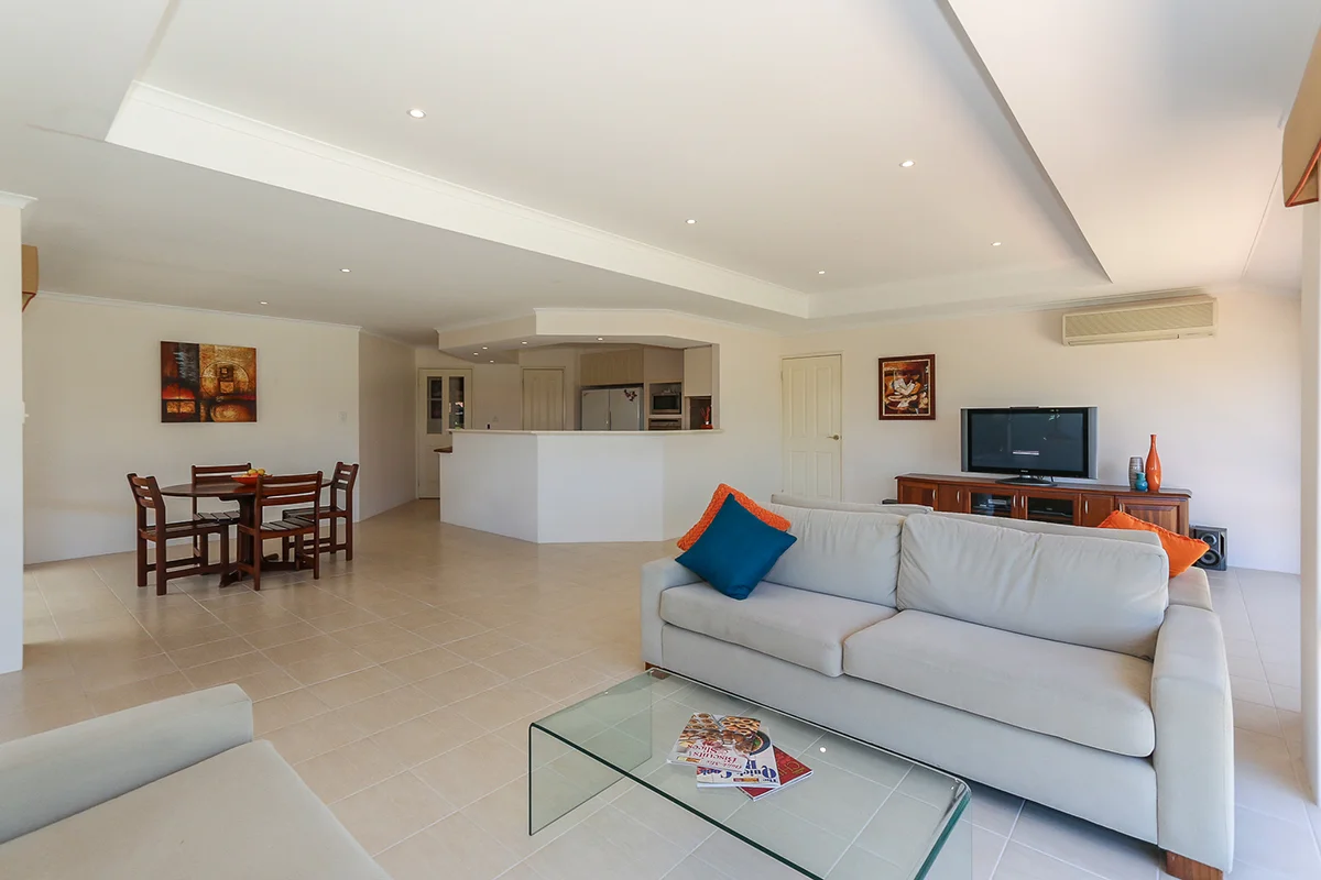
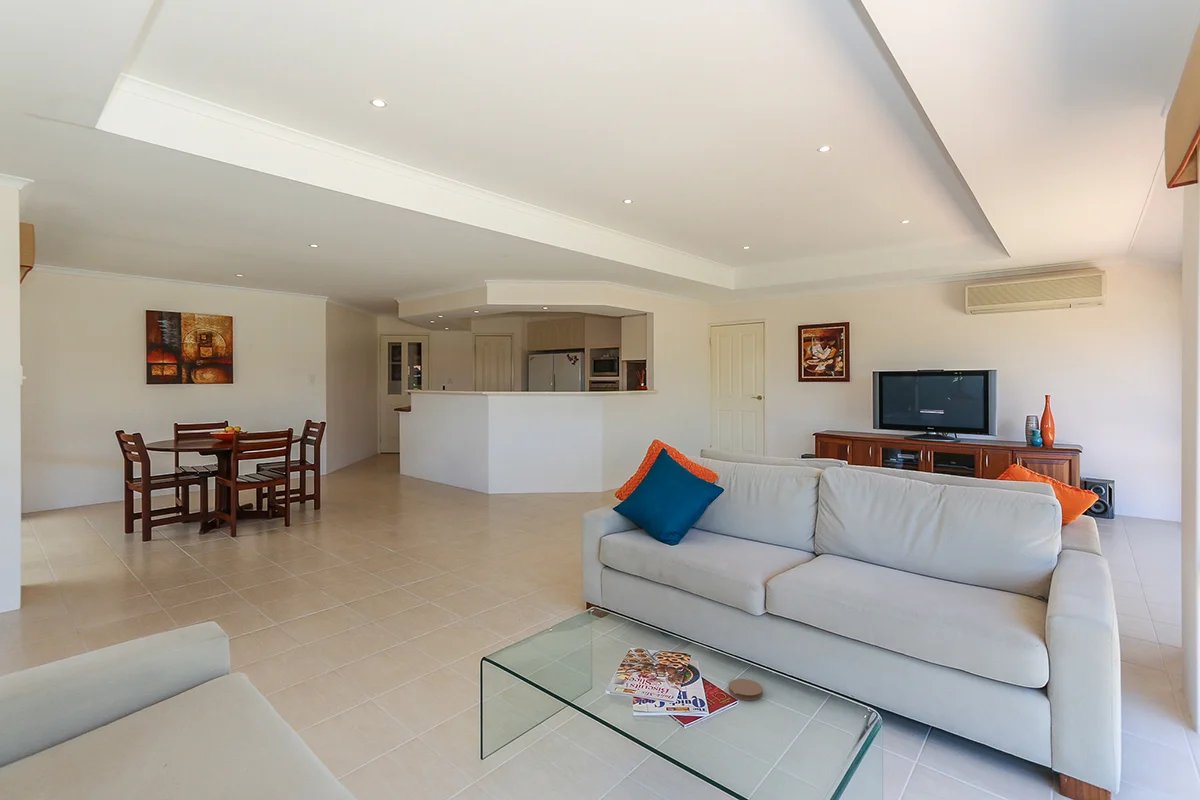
+ coaster [728,678,764,701]
